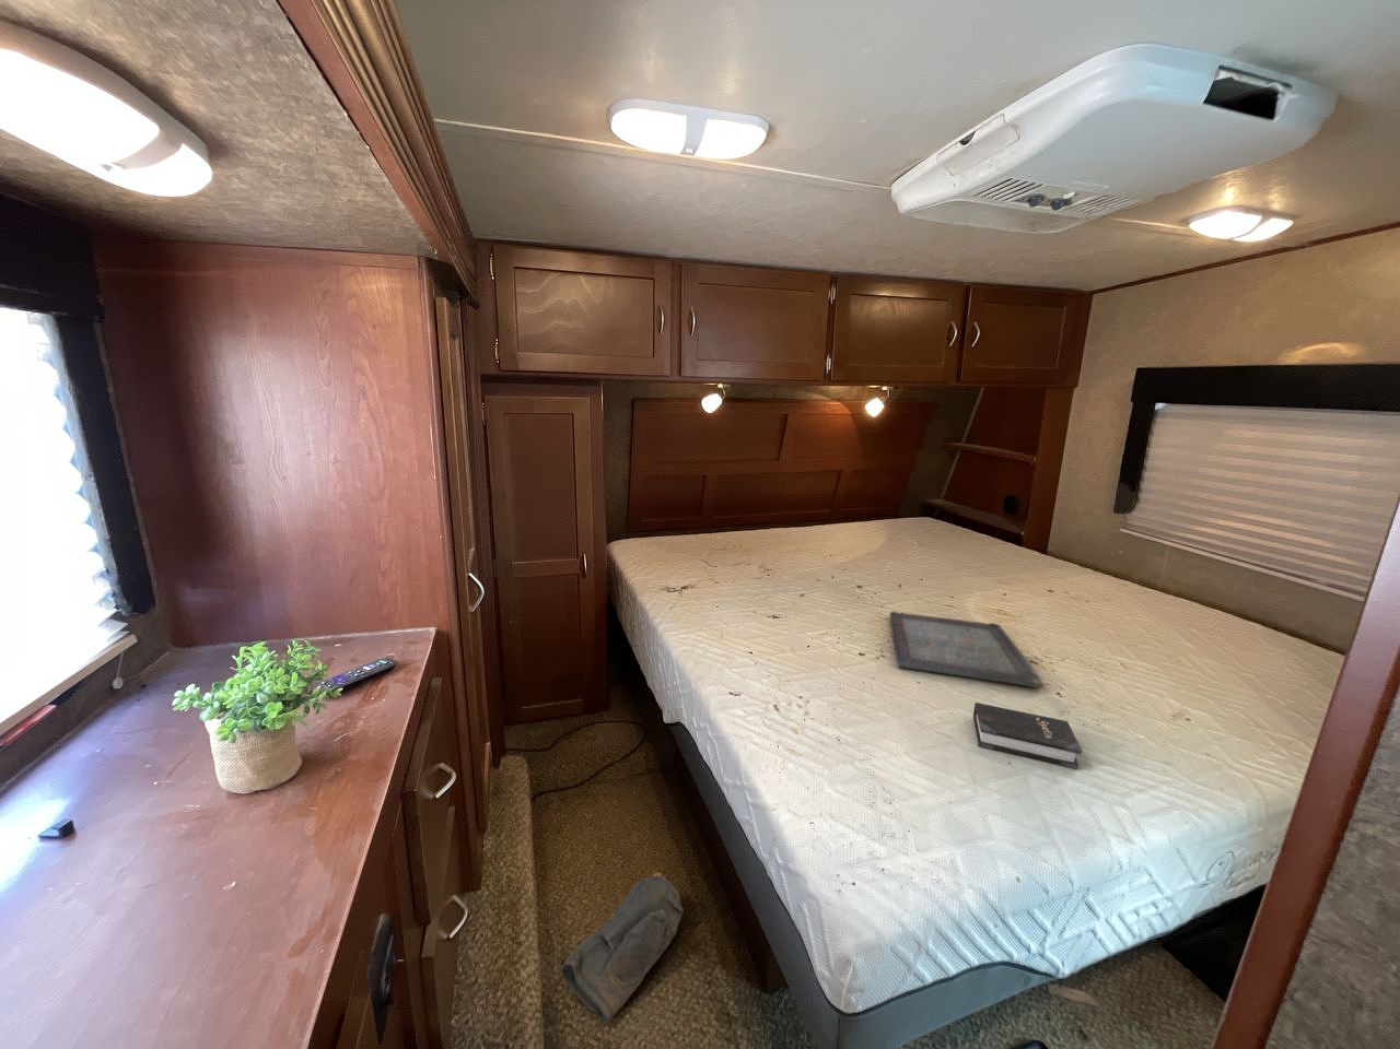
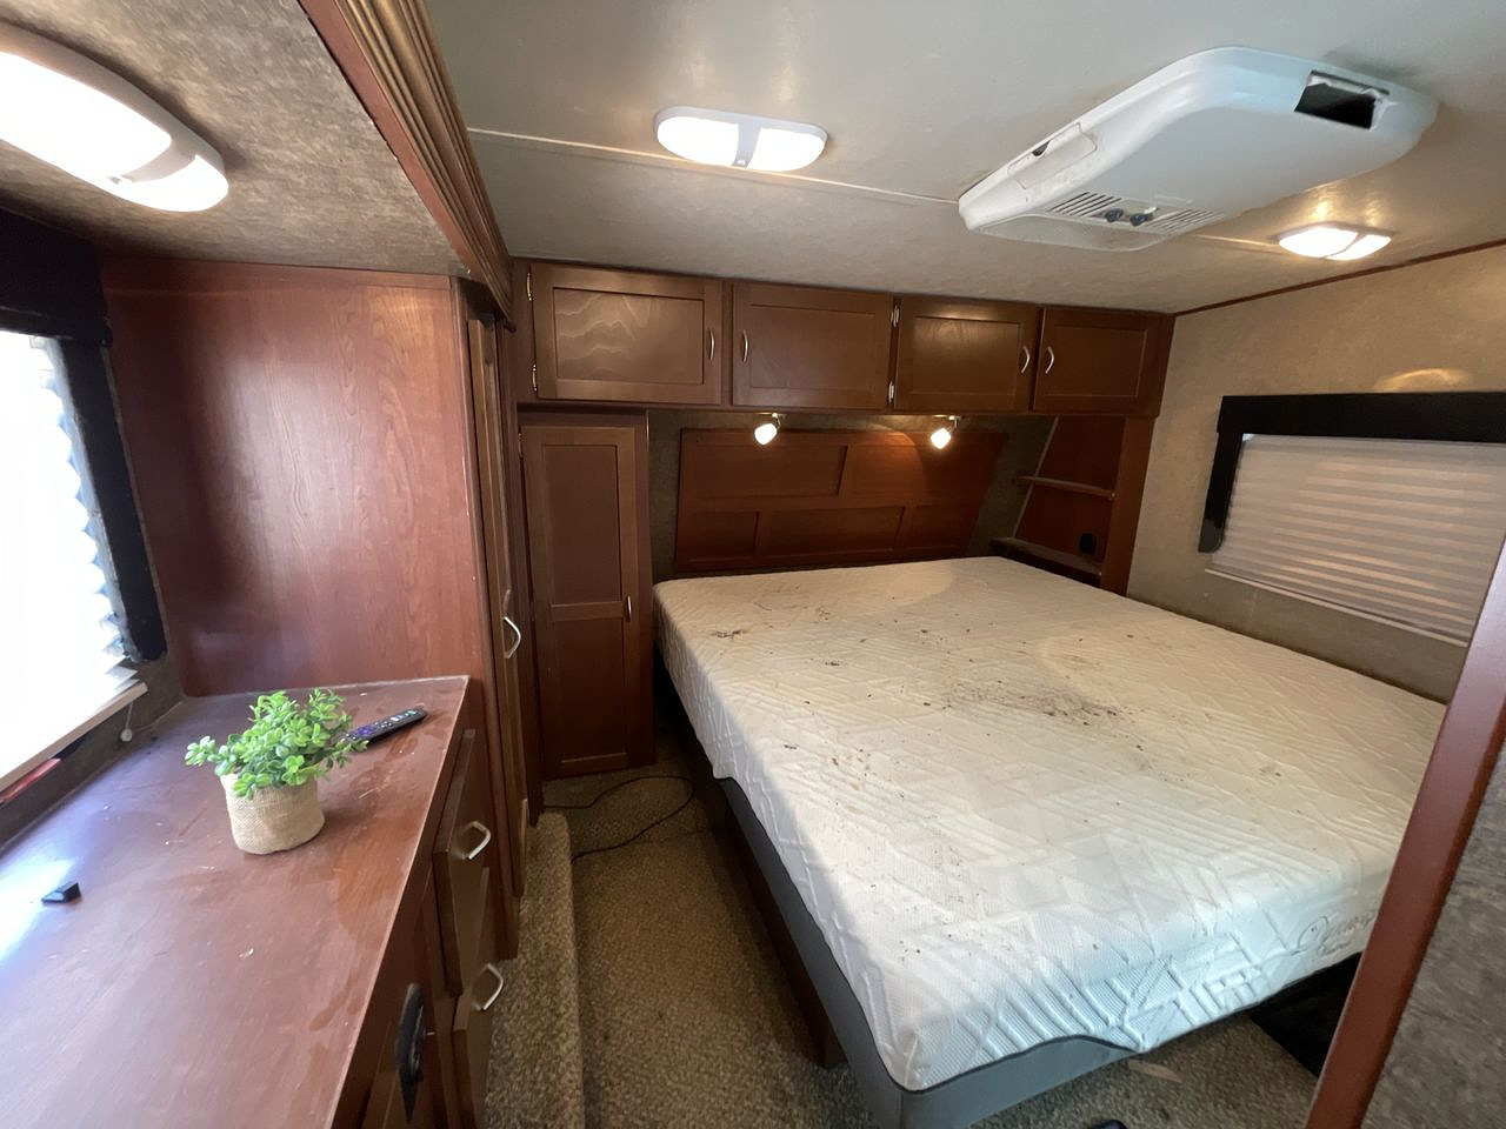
- hardback book [972,702,1083,770]
- knee pad [560,872,683,1026]
- serving tray [890,610,1046,690]
